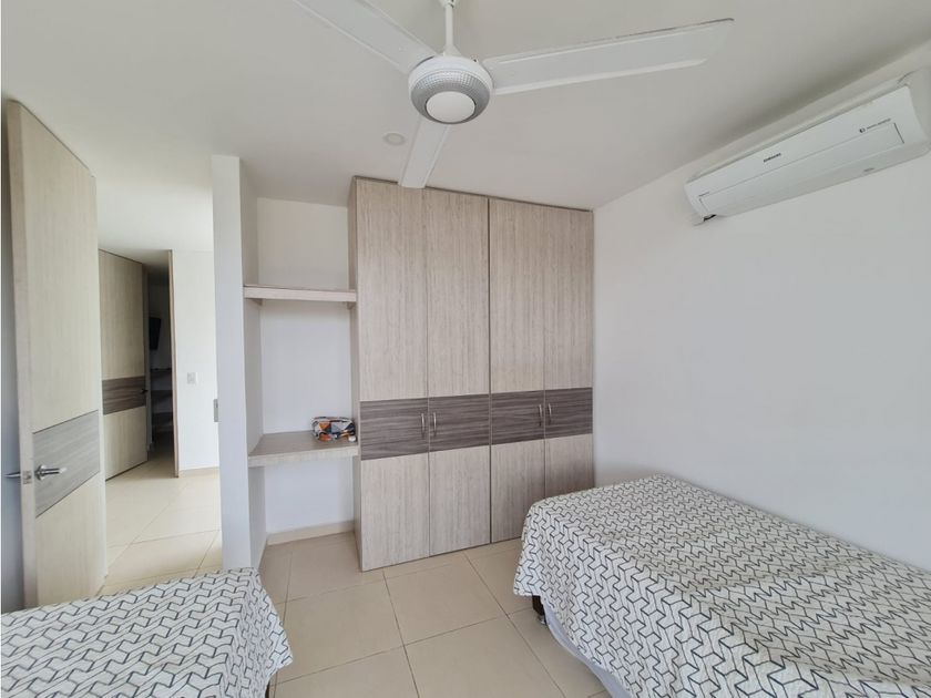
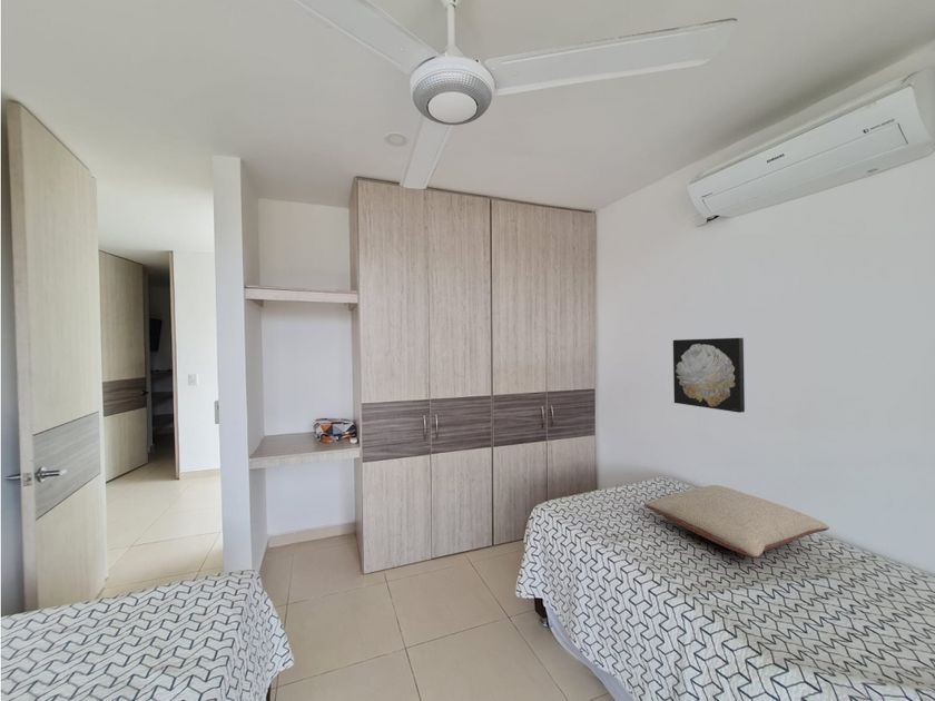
+ pillow [643,484,830,559]
+ wall art [672,337,746,414]
